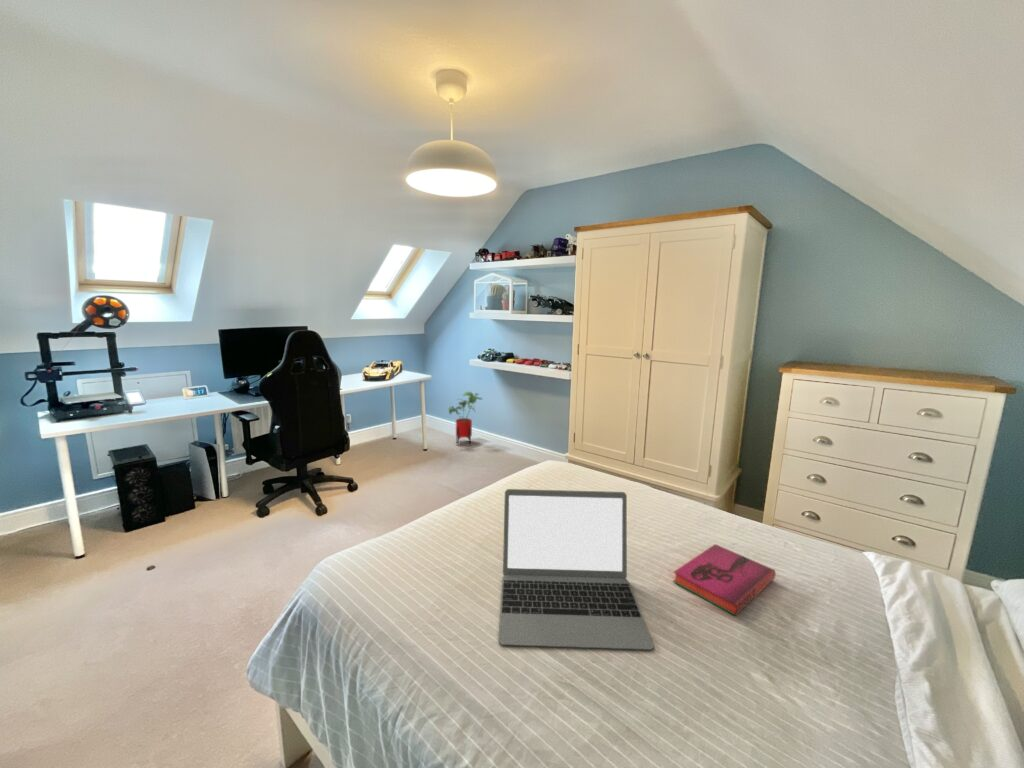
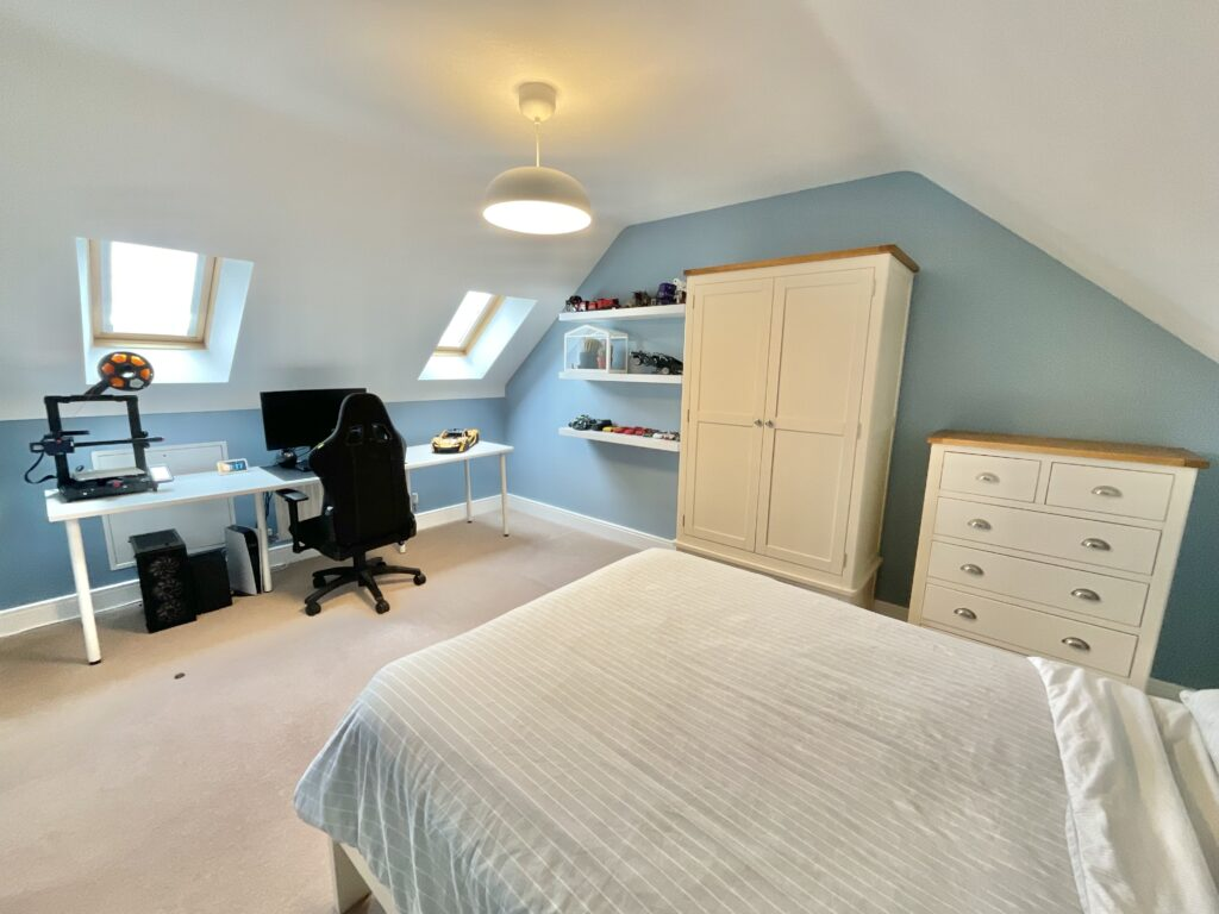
- house plant [447,391,484,446]
- hardback book [672,543,777,617]
- laptop [497,488,655,651]
